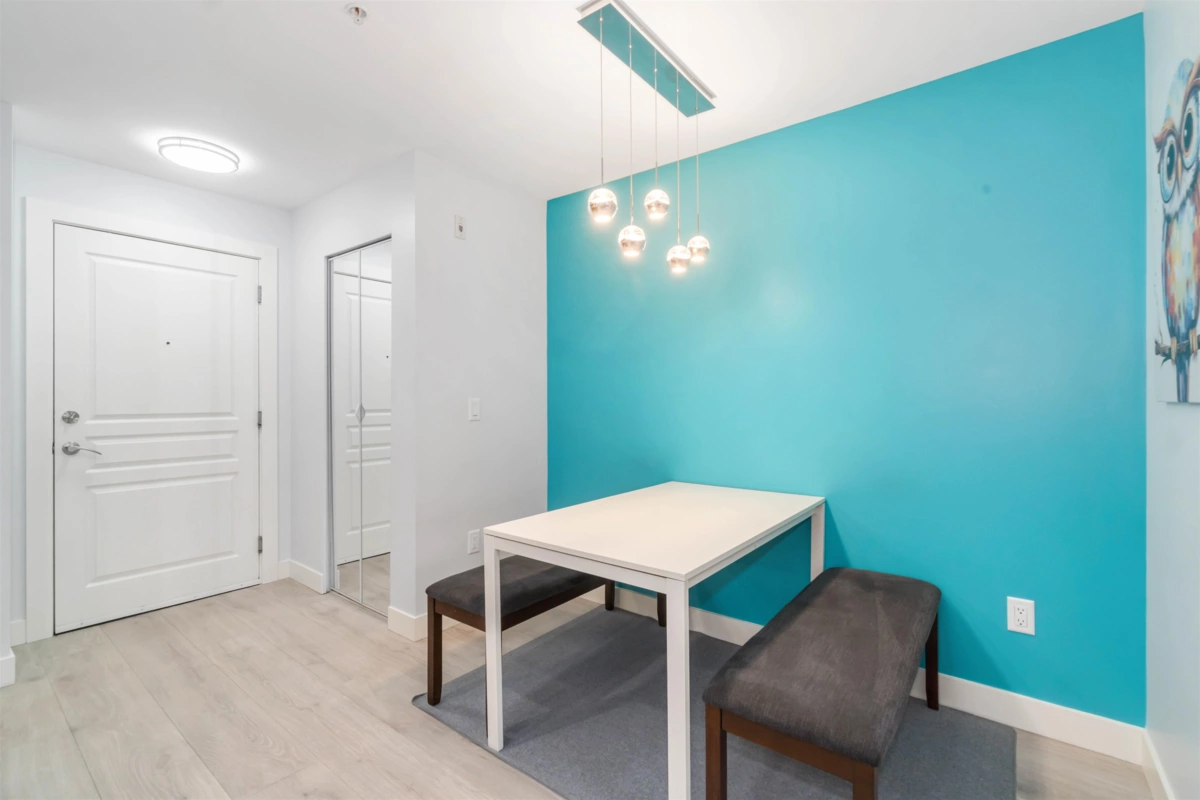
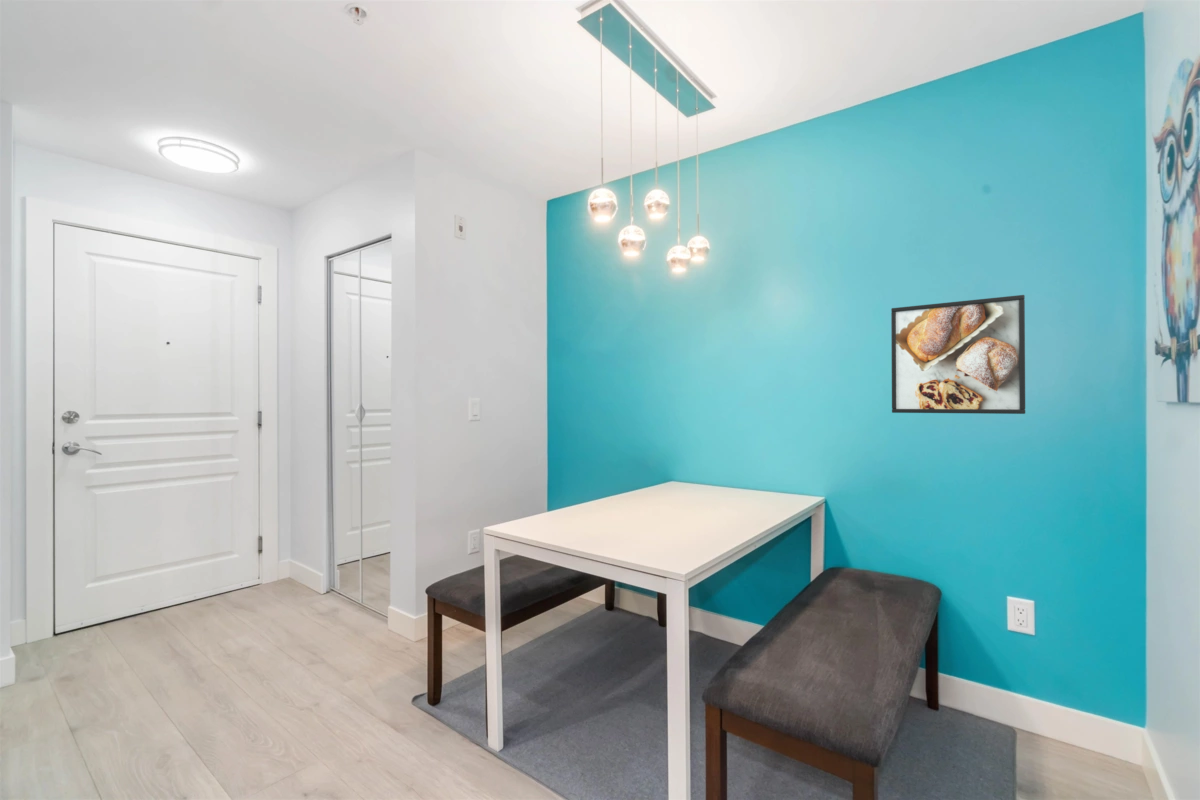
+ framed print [890,294,1026,415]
